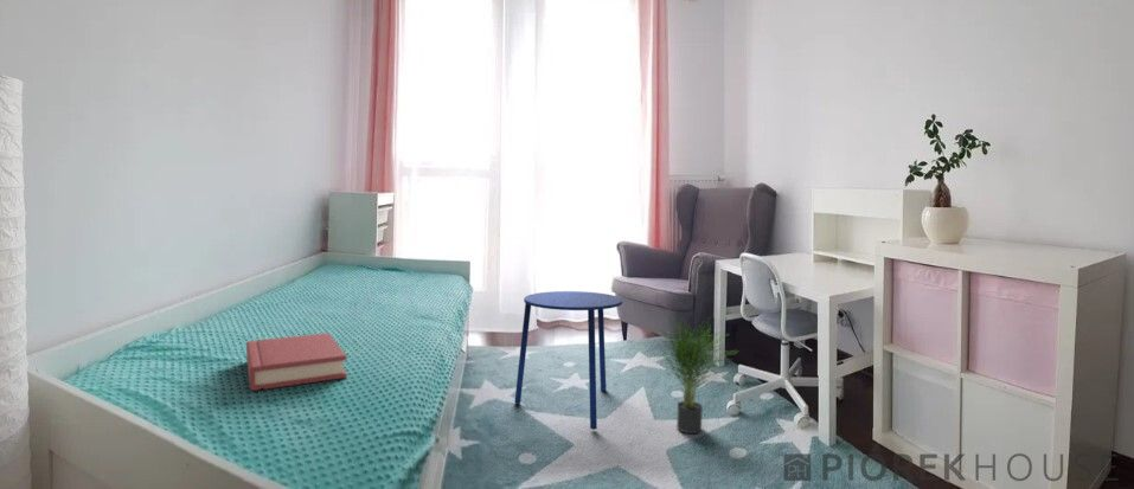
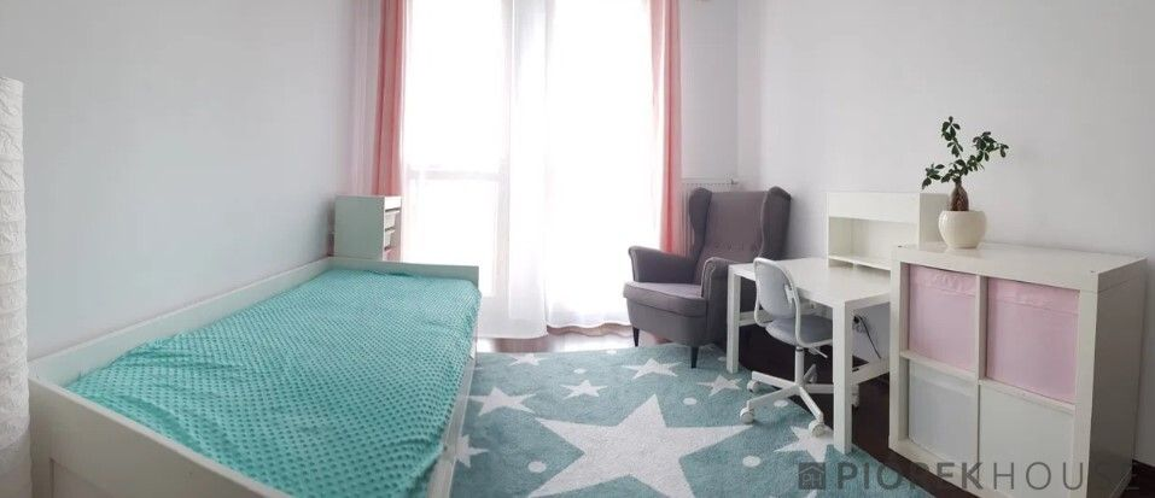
- potted plant [658,308,738,435]
- side table [513,290,623,431]
- hardback book [245,332,348,392]
